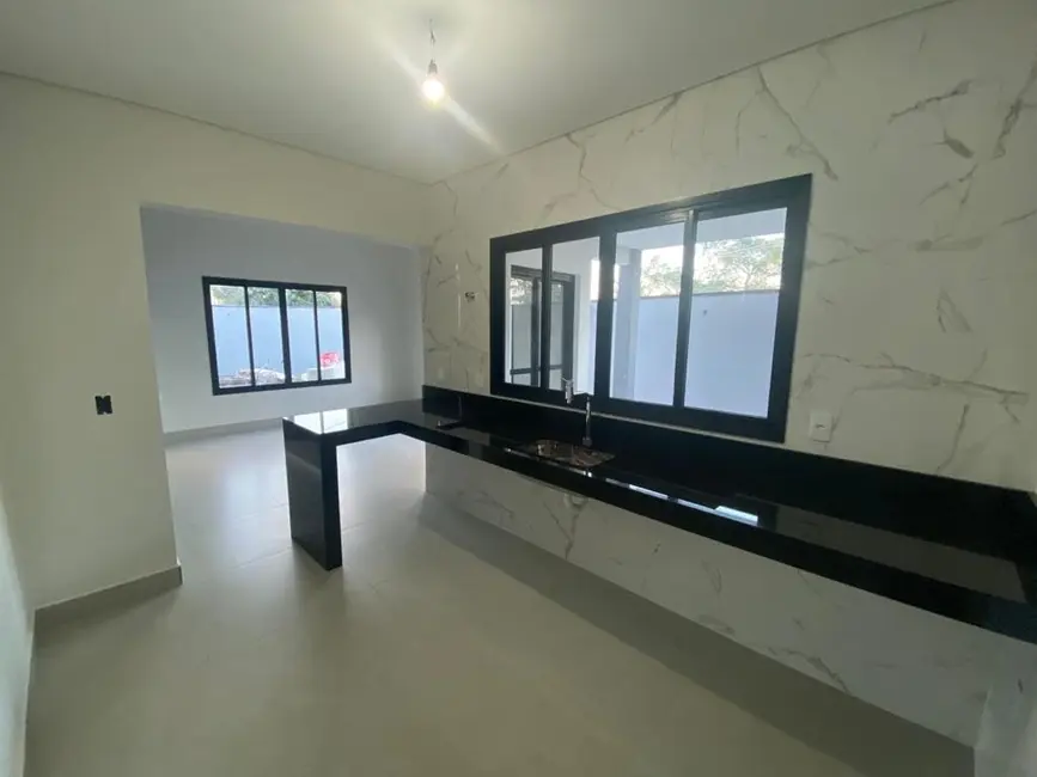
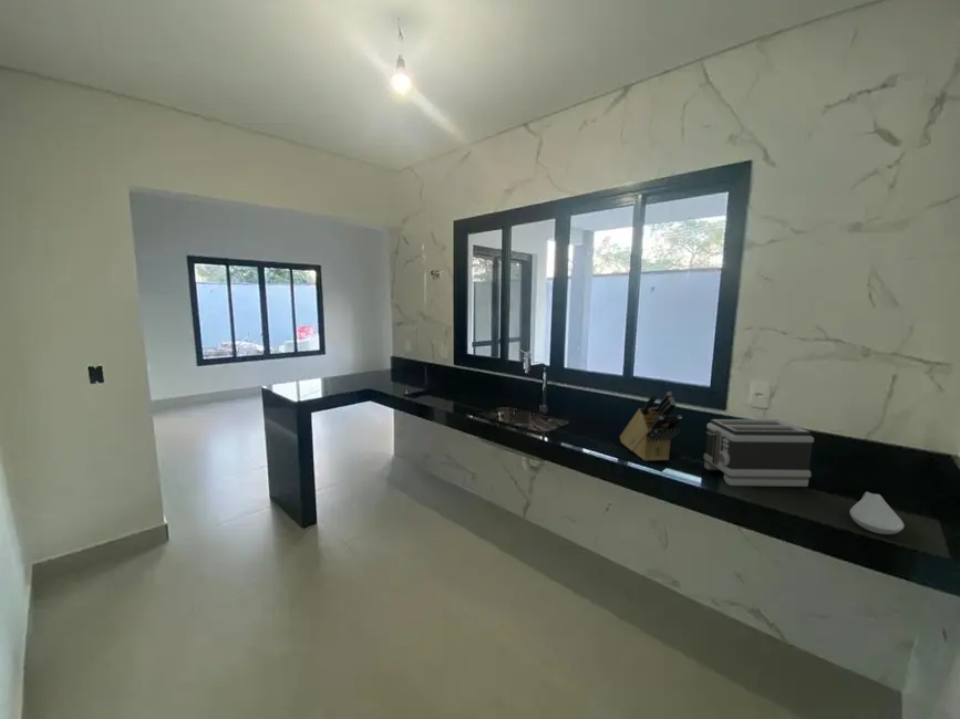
+ spoon rest [849,491,906,535]
+ toaster [702,418,815,488]
+ knife block [619,390,683,462]
